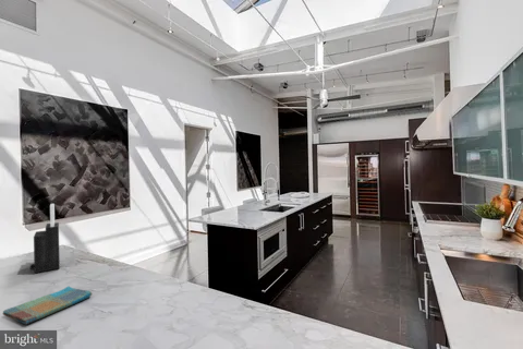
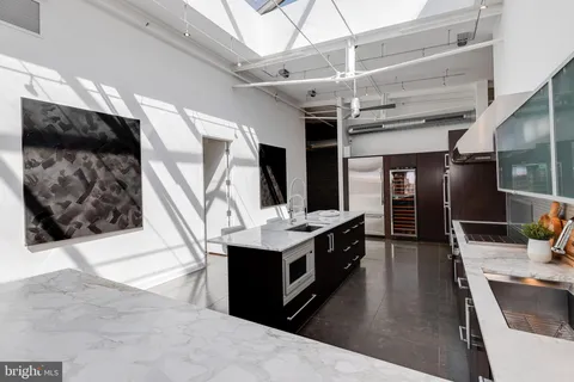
- dish towel [2,285,93,325]
- knife block [29,203,61,274]
